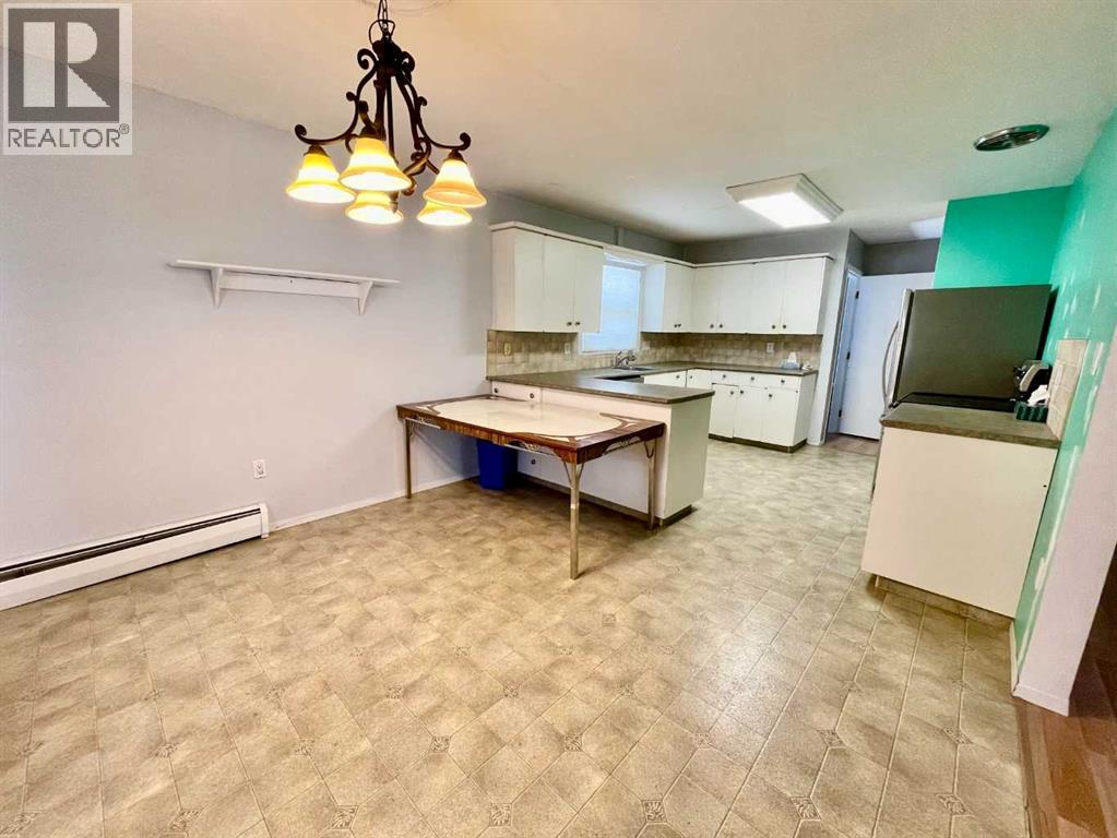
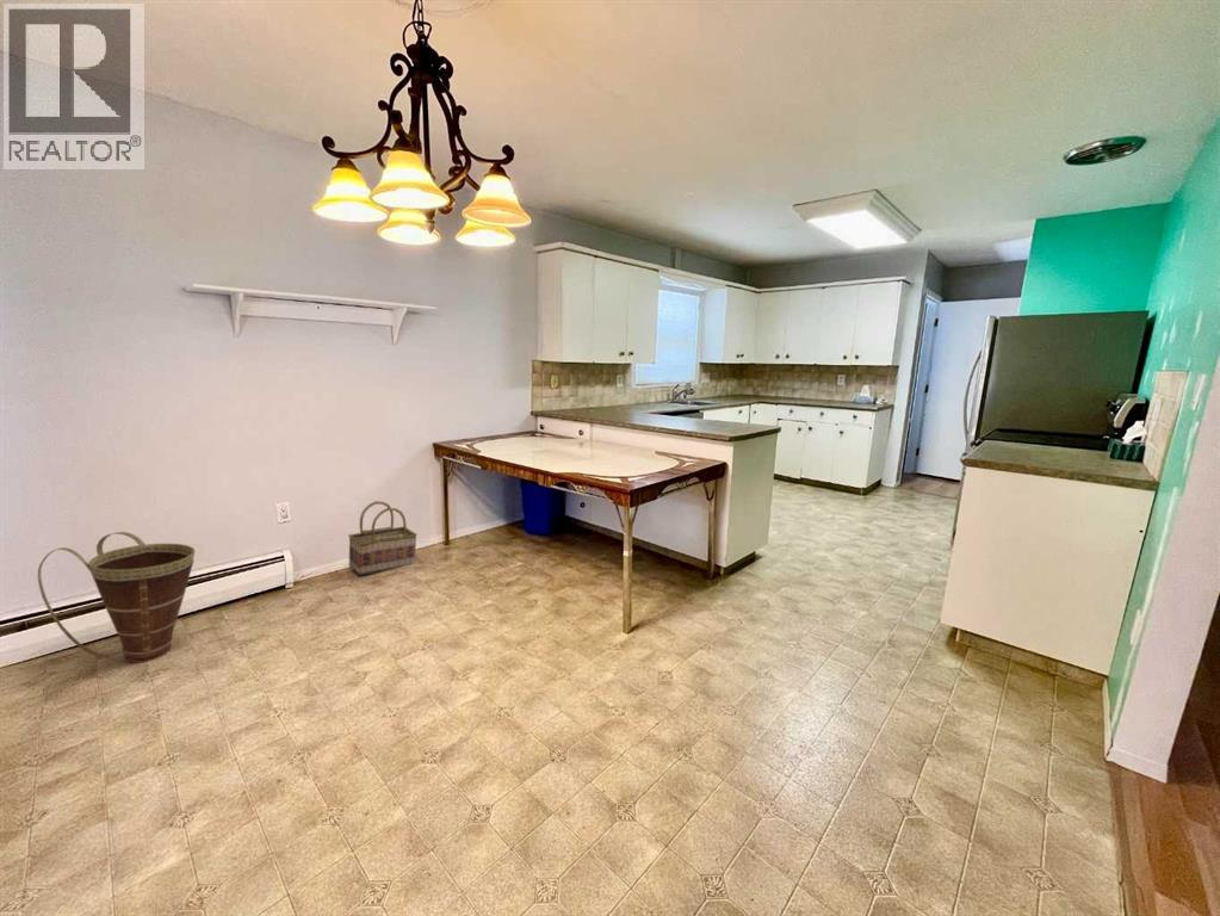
+ basket [347,500,419,576]
+ basket [37,531,197,664]
